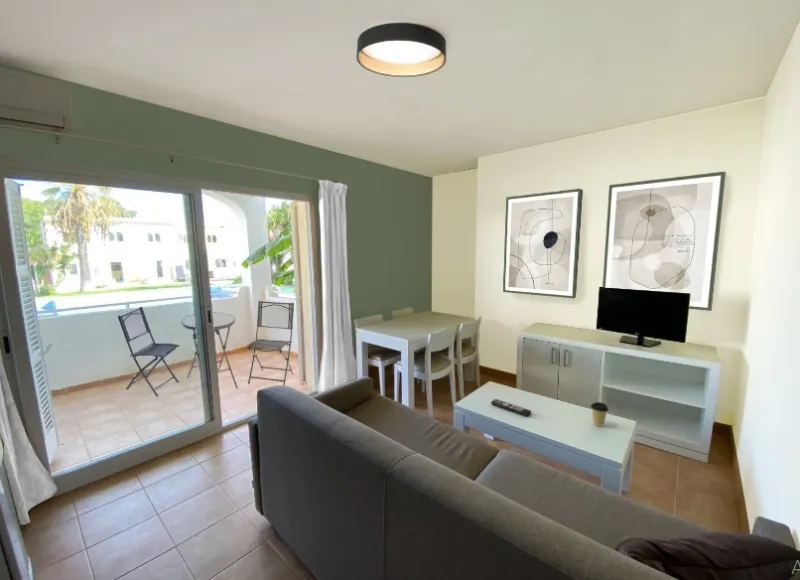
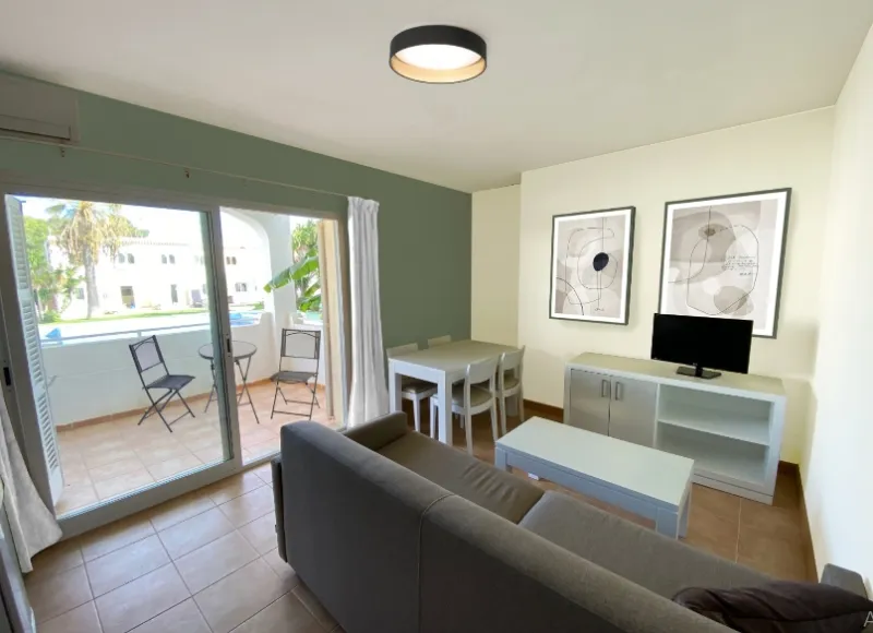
- coffee cup [590,401,609,428]
- remote control [490,398,532,417]
